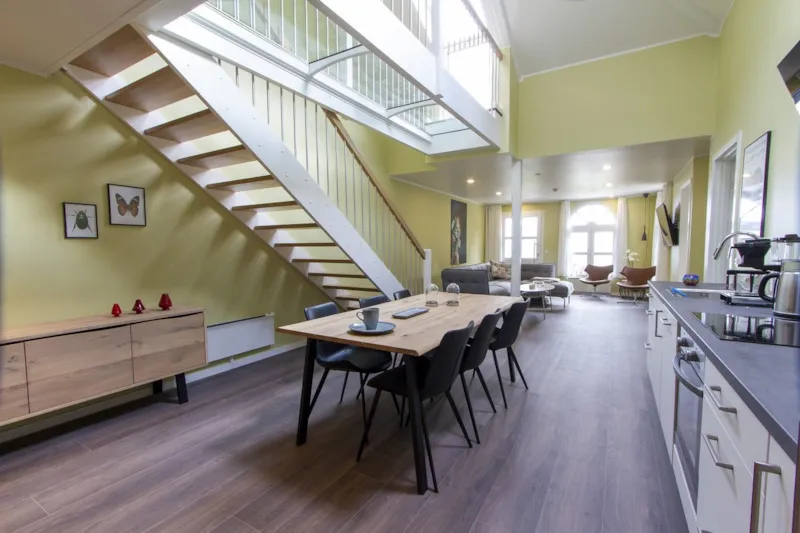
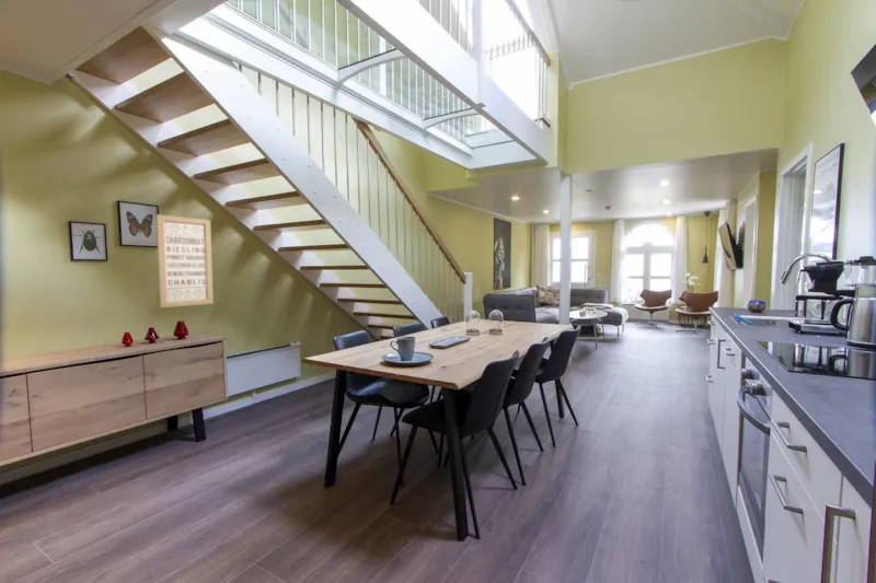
+ wall art [155,213,215,308]
